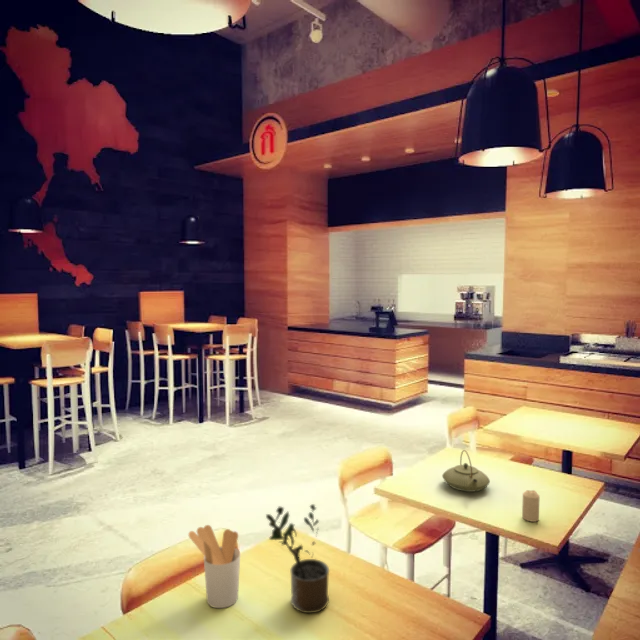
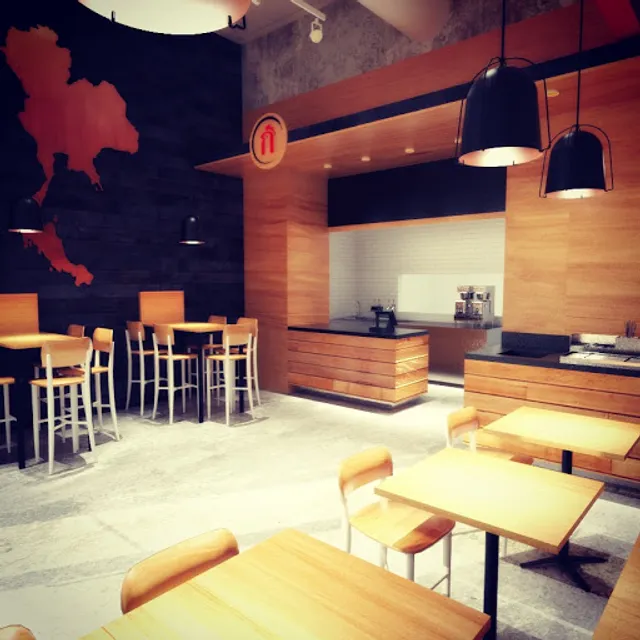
- utensil holder [187,524,241,609]
- potted plant [265,503,330,614]
- candle [521,489,541,523]
- teapot [441,449,491,493]
